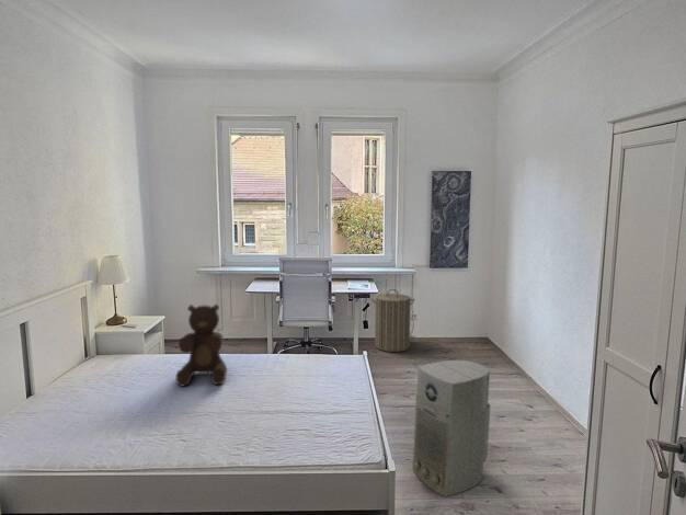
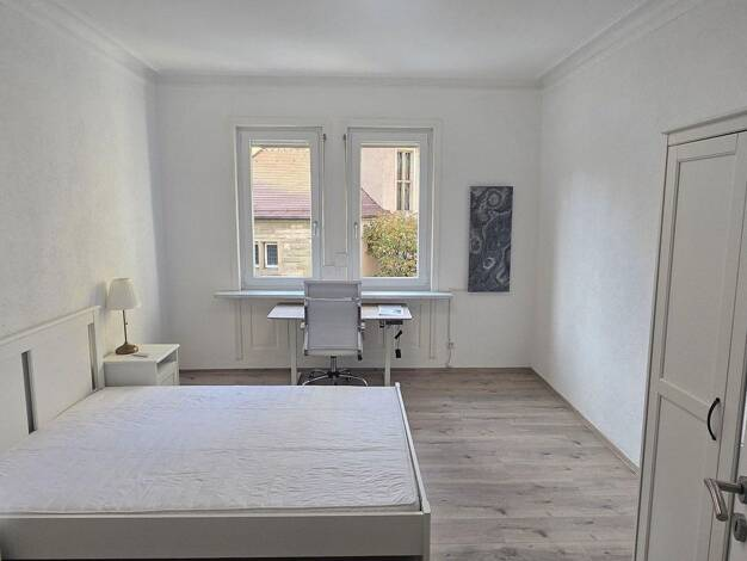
- air purifier [411,359,491,497]
- laundry hamper [370,288,415,353]
- teddy bear [175,304,228,388]
